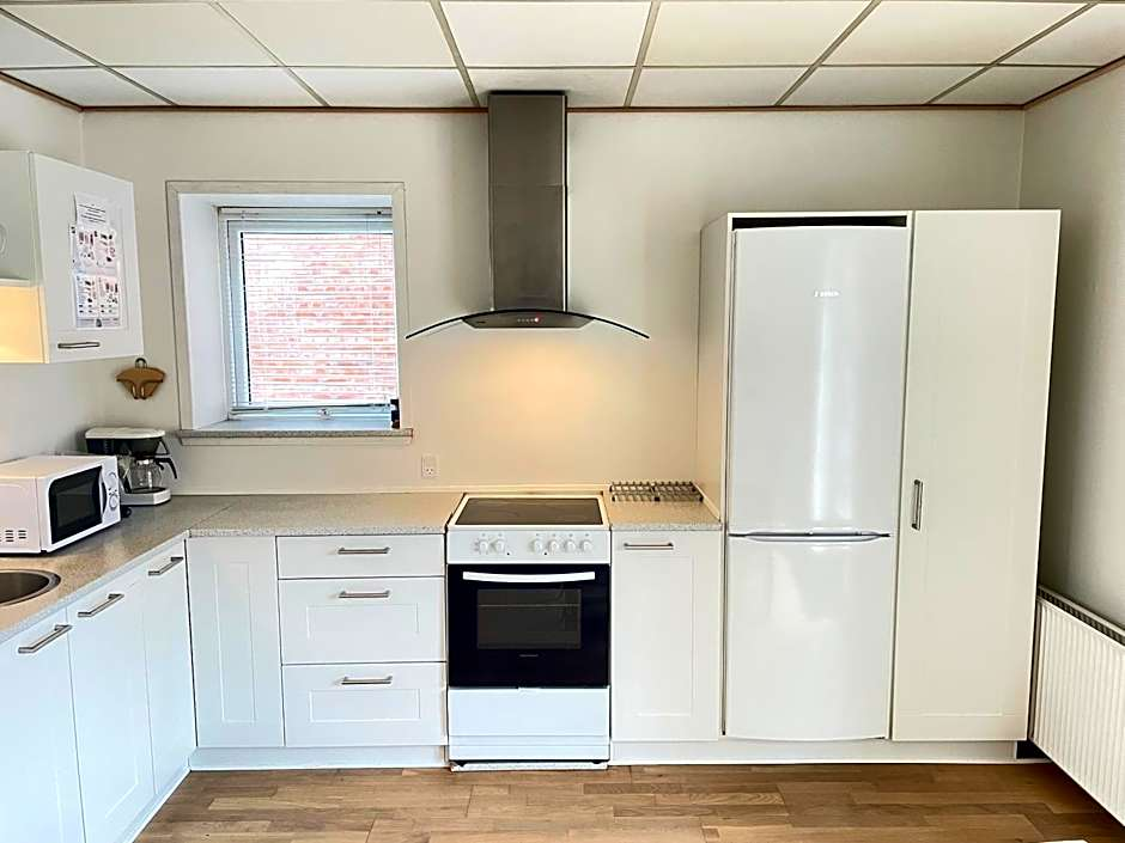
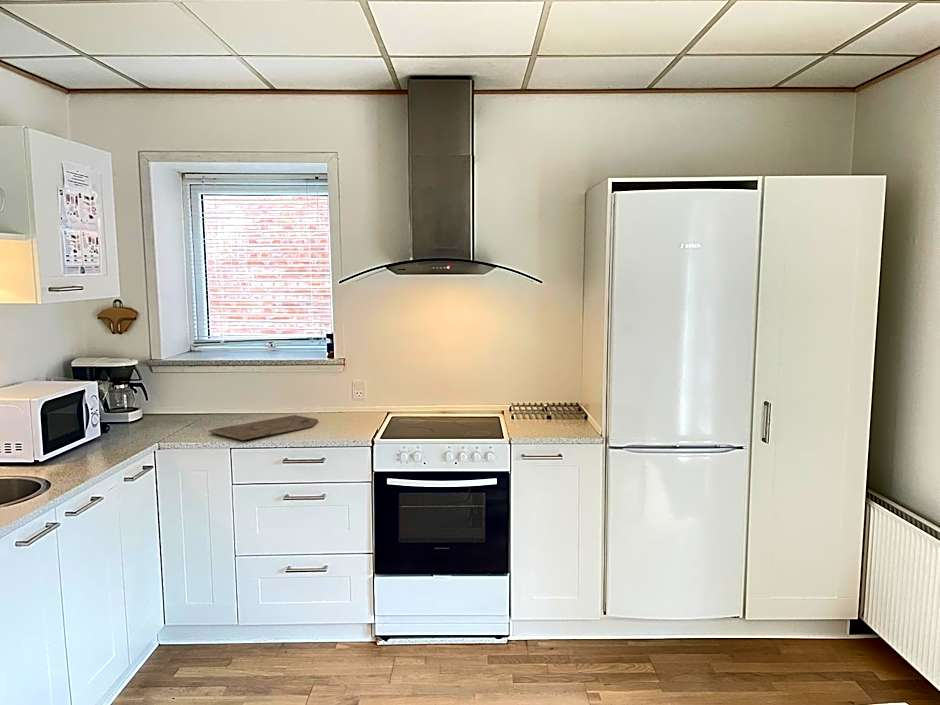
+ cutting board [207,414,319,441]
